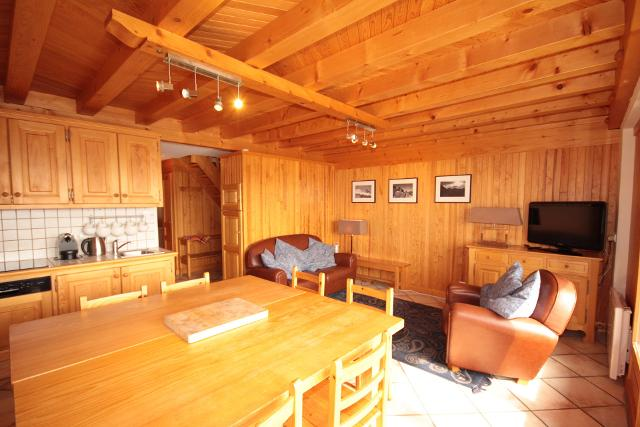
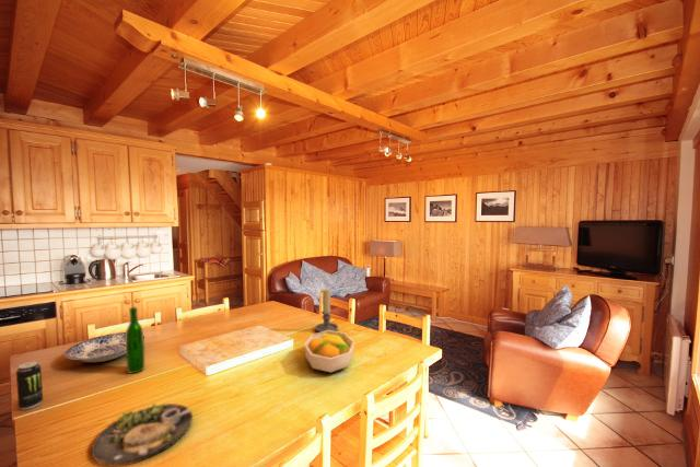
+ wine bottle [125,306,145,374]
+ fruit bowl [303,330,355,373]
+ dinner plate [91,402,194,467]
+ candle holder [314,288,339,332]
+ plate [63,331,145,363]
+ beverage can [15,360,44,411]
